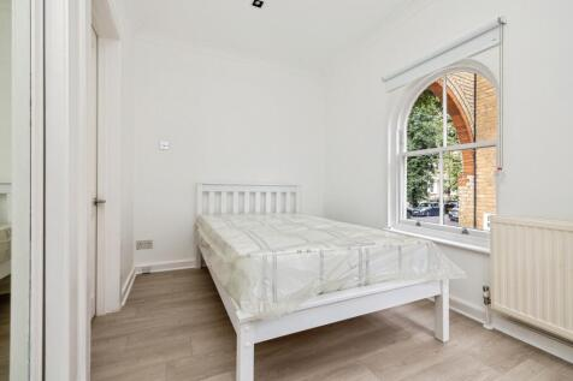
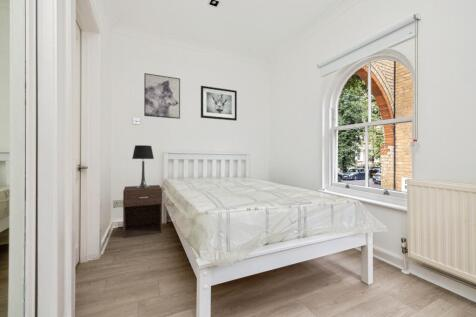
+ table lamp [131,144,155,188]
+ wall art [143,72,181,120]
+ nightstand [122,184,163,238]
+ wall art [200,85,238,122]
